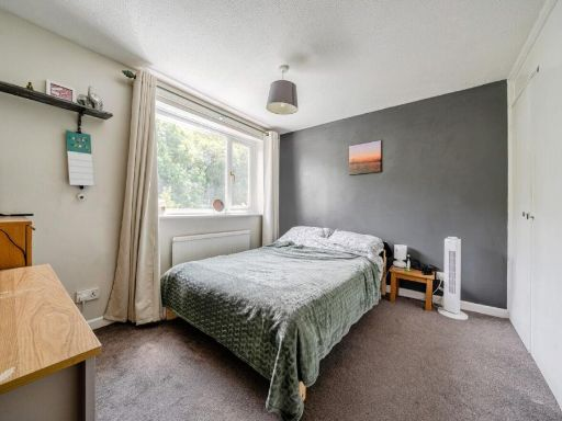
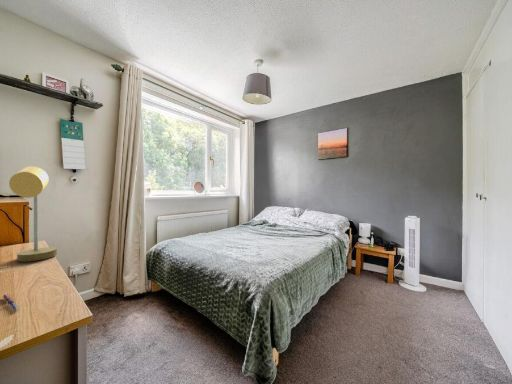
+ desk lamp [8,165,58,263]
+ pen [1,293,19,312]
